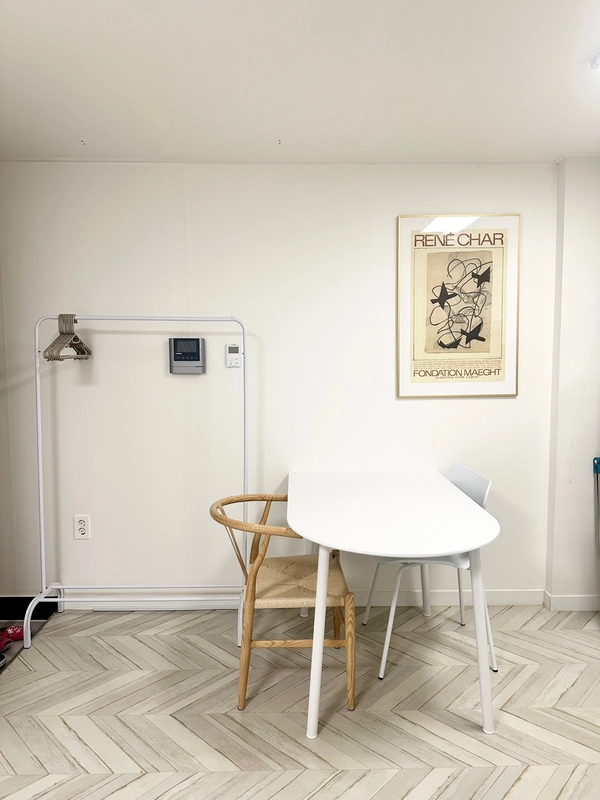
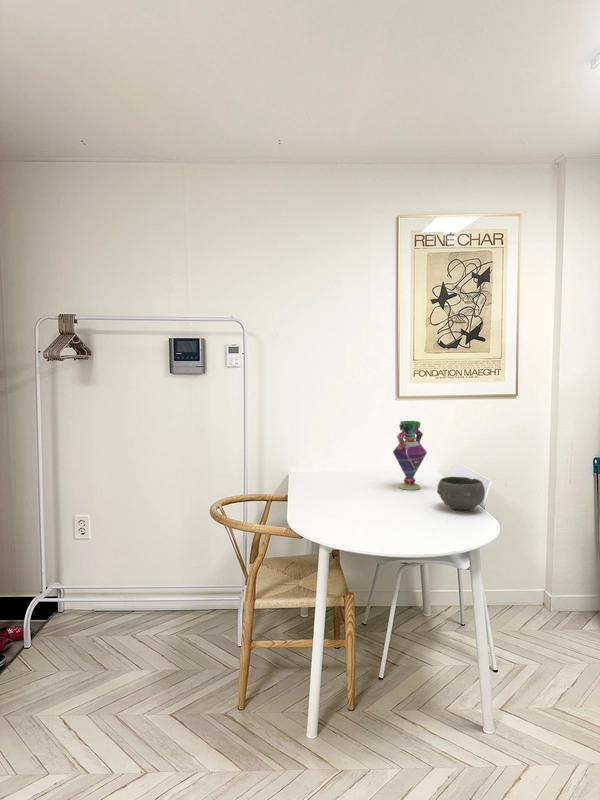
+ bowl [436,476,486,511]
+ vase [392,420,428,491]
